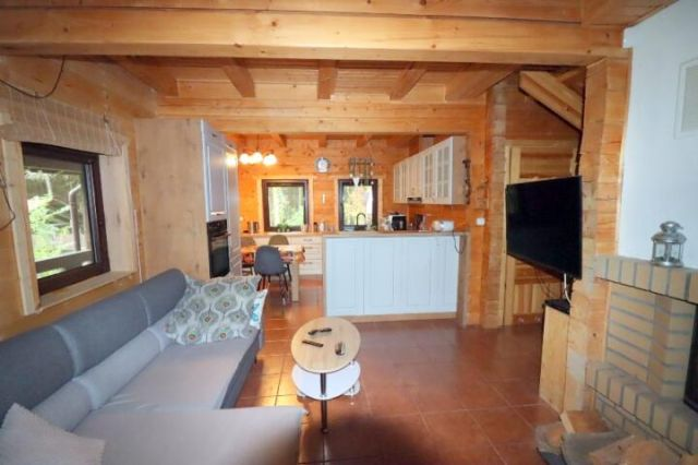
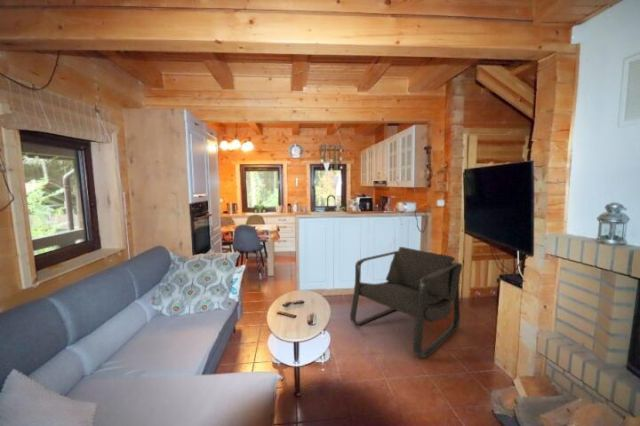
+ armchair [349,246,464,359]
